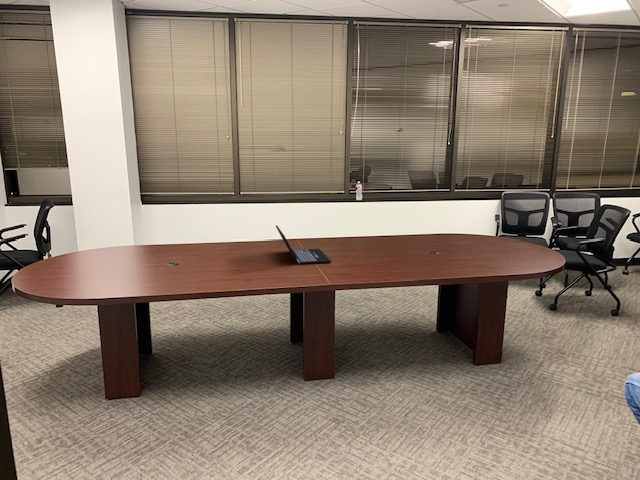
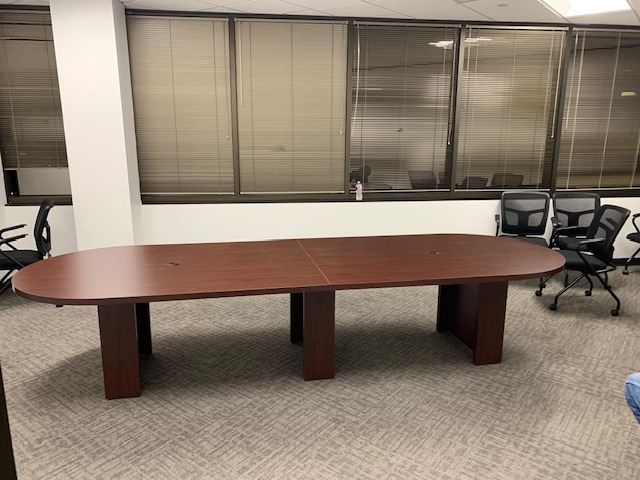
- laptop [275,224,332,265]
